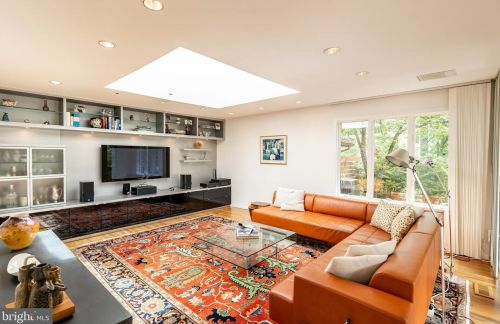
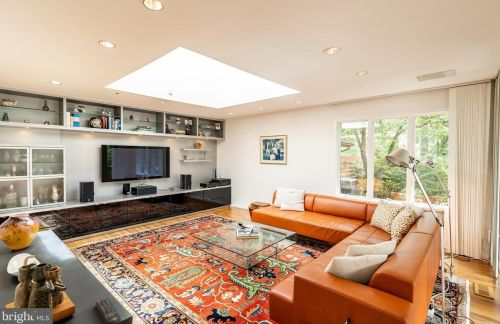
+ remote control [94,297,122,324]
